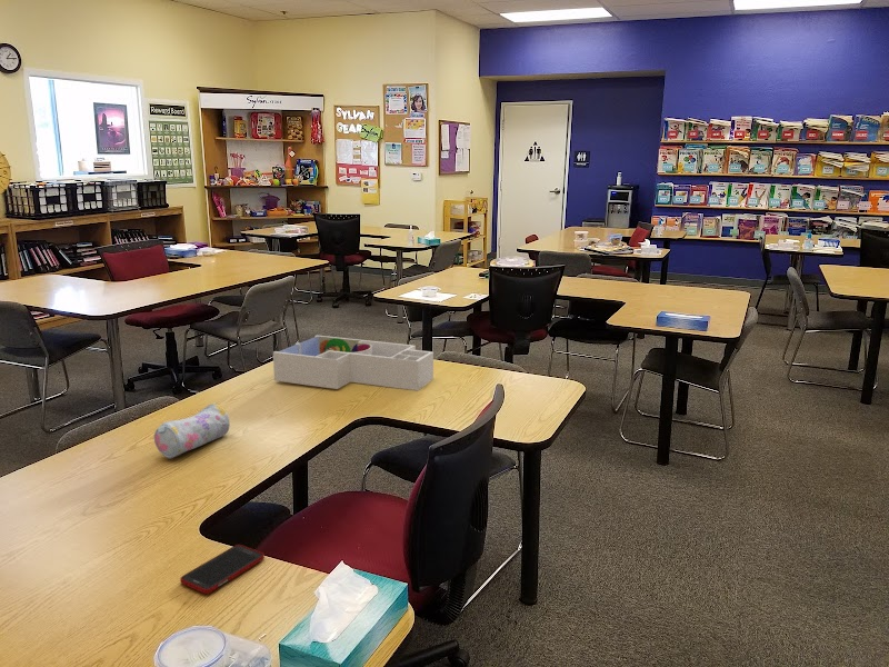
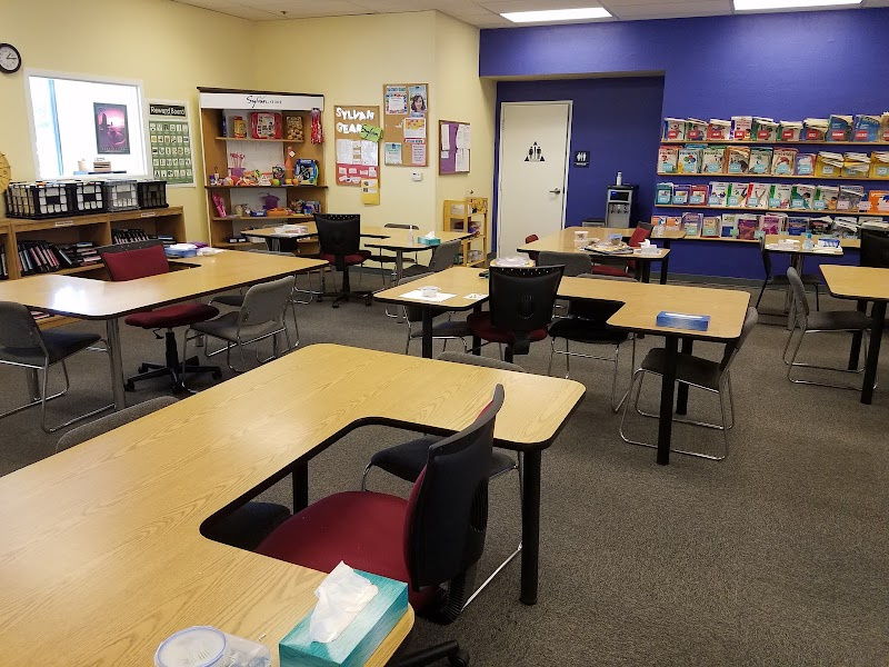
- pencil case [153,402,231,459]
- cell phone [179,544,266,595]
- desk organizer [272,335,434,391]
